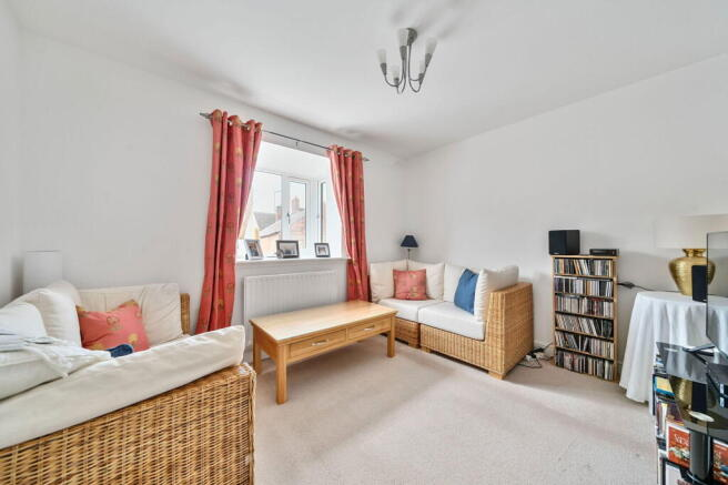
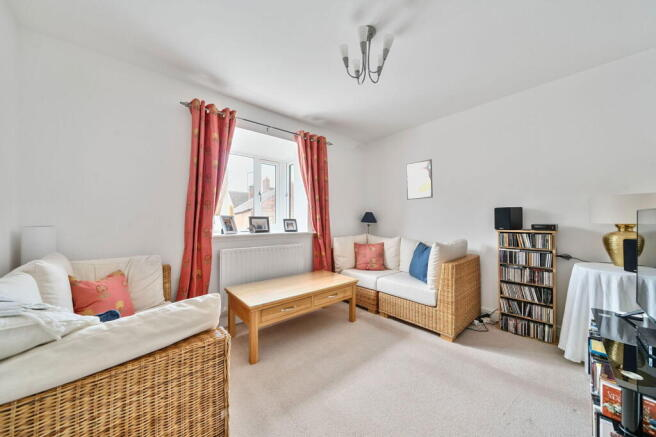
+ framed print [405,158,434,201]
